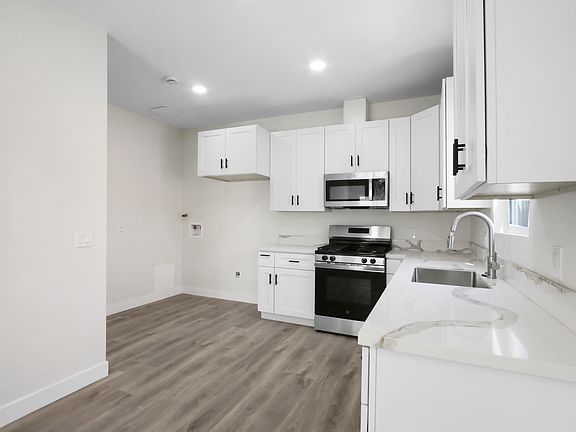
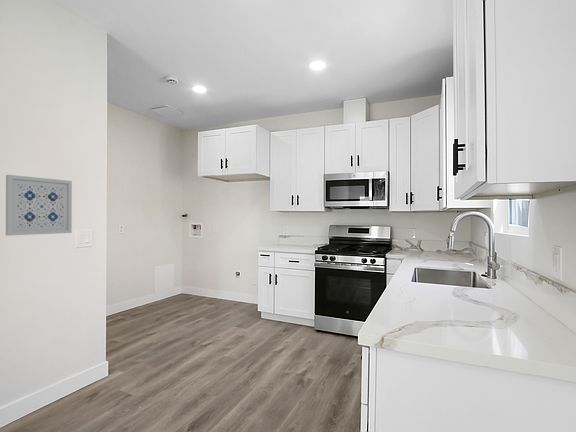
+ wall art [5,174,73,236]
